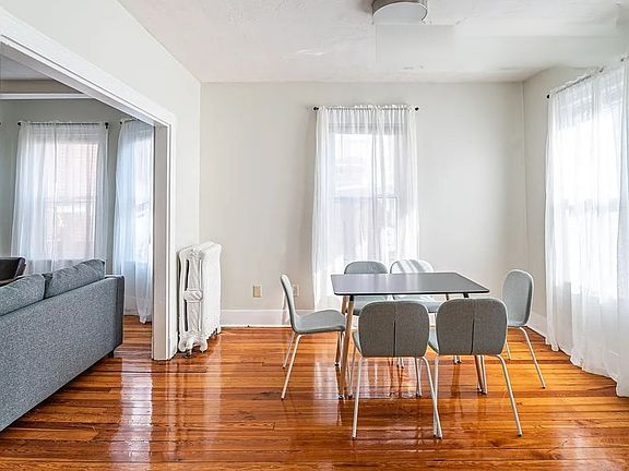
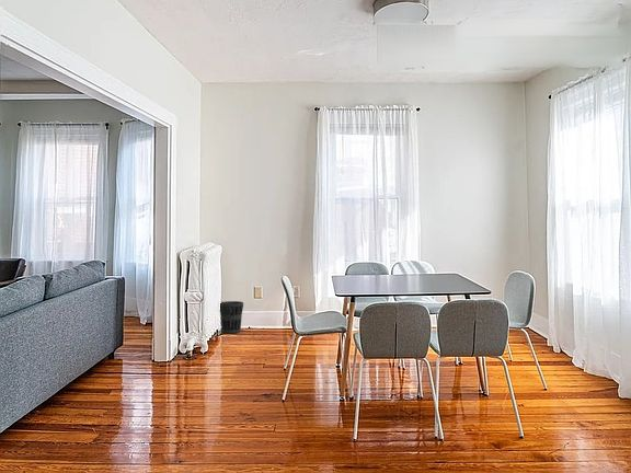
+ wastebasket [219,300,244,334]
